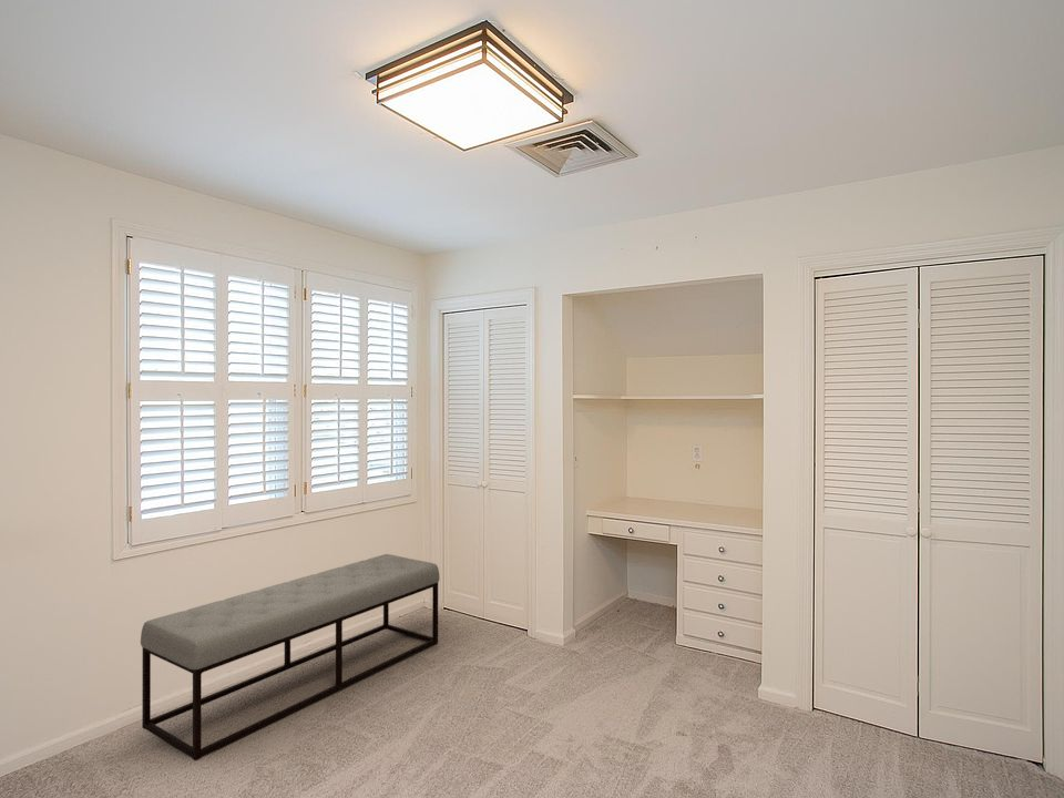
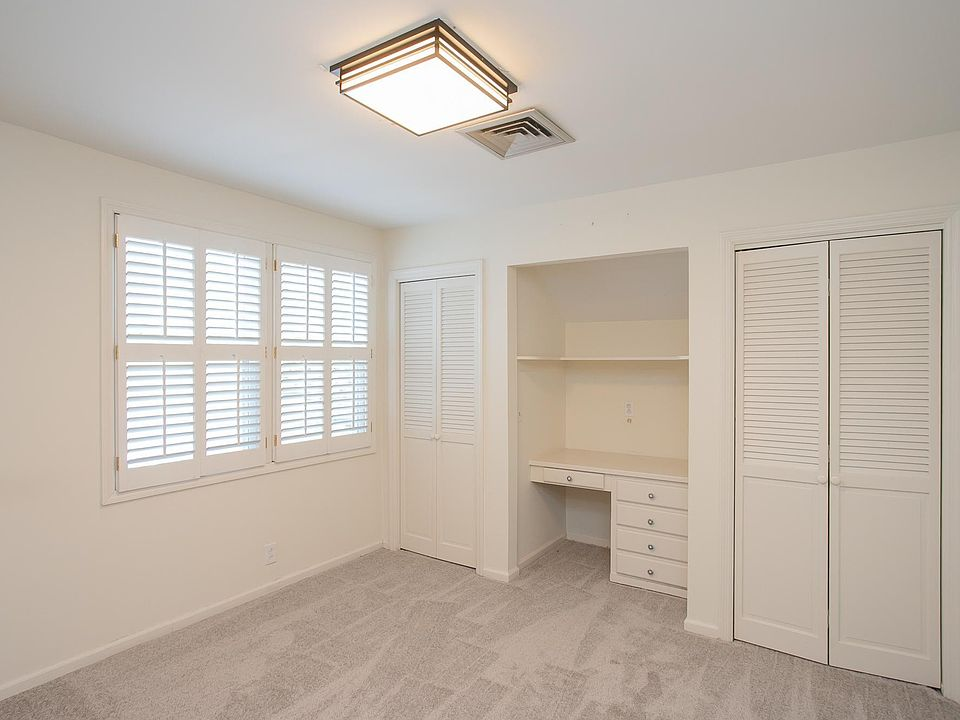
- bench [140,553,441,761]
